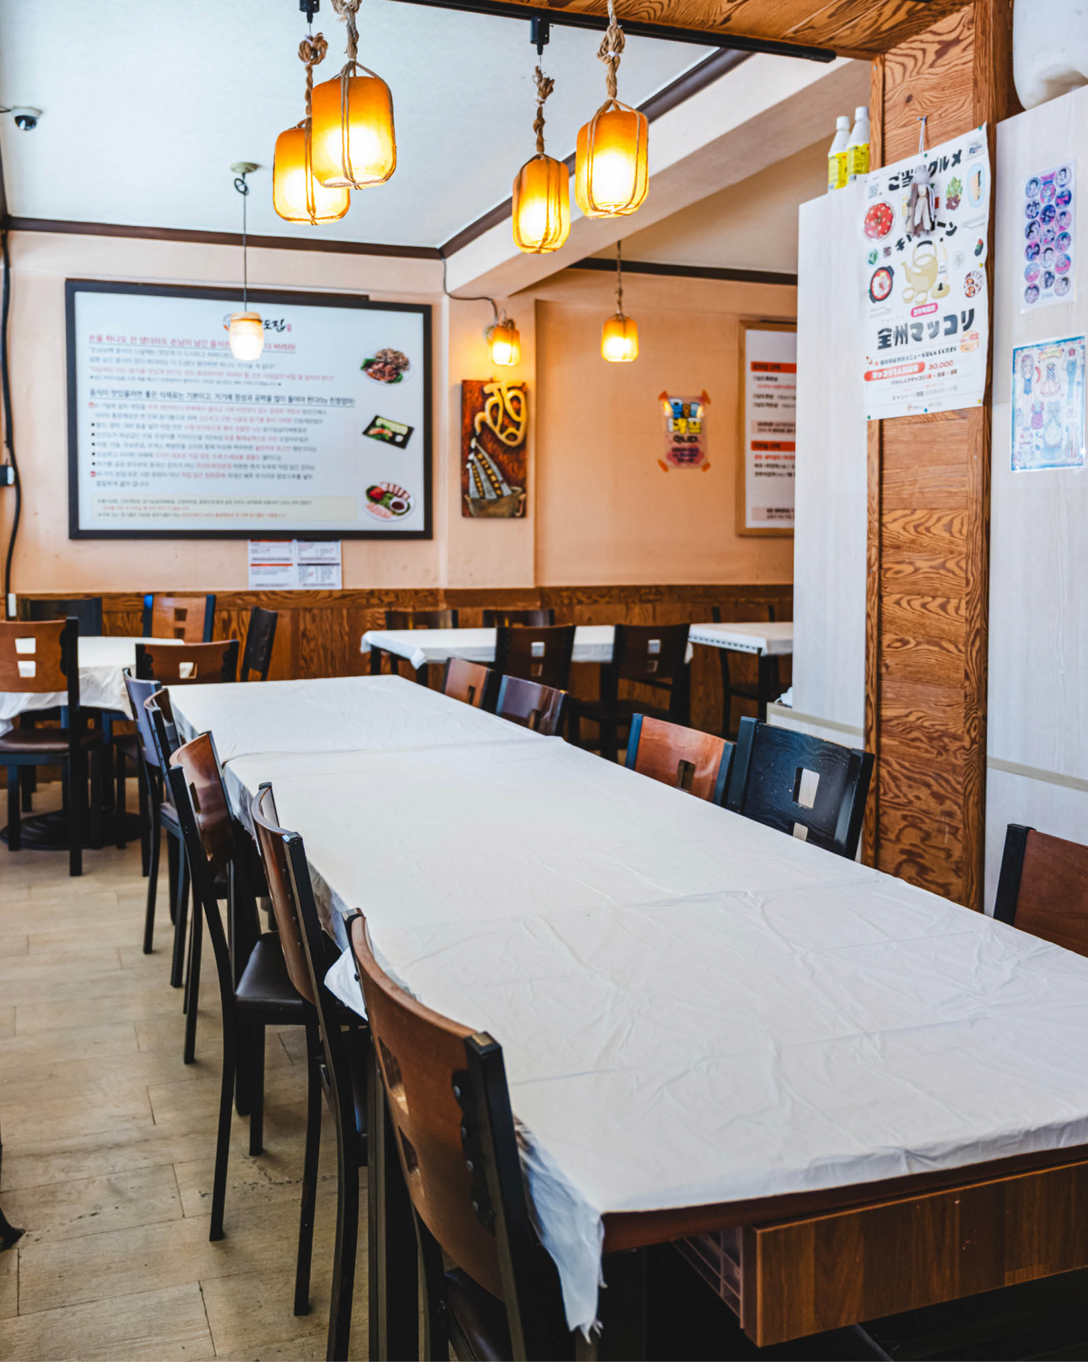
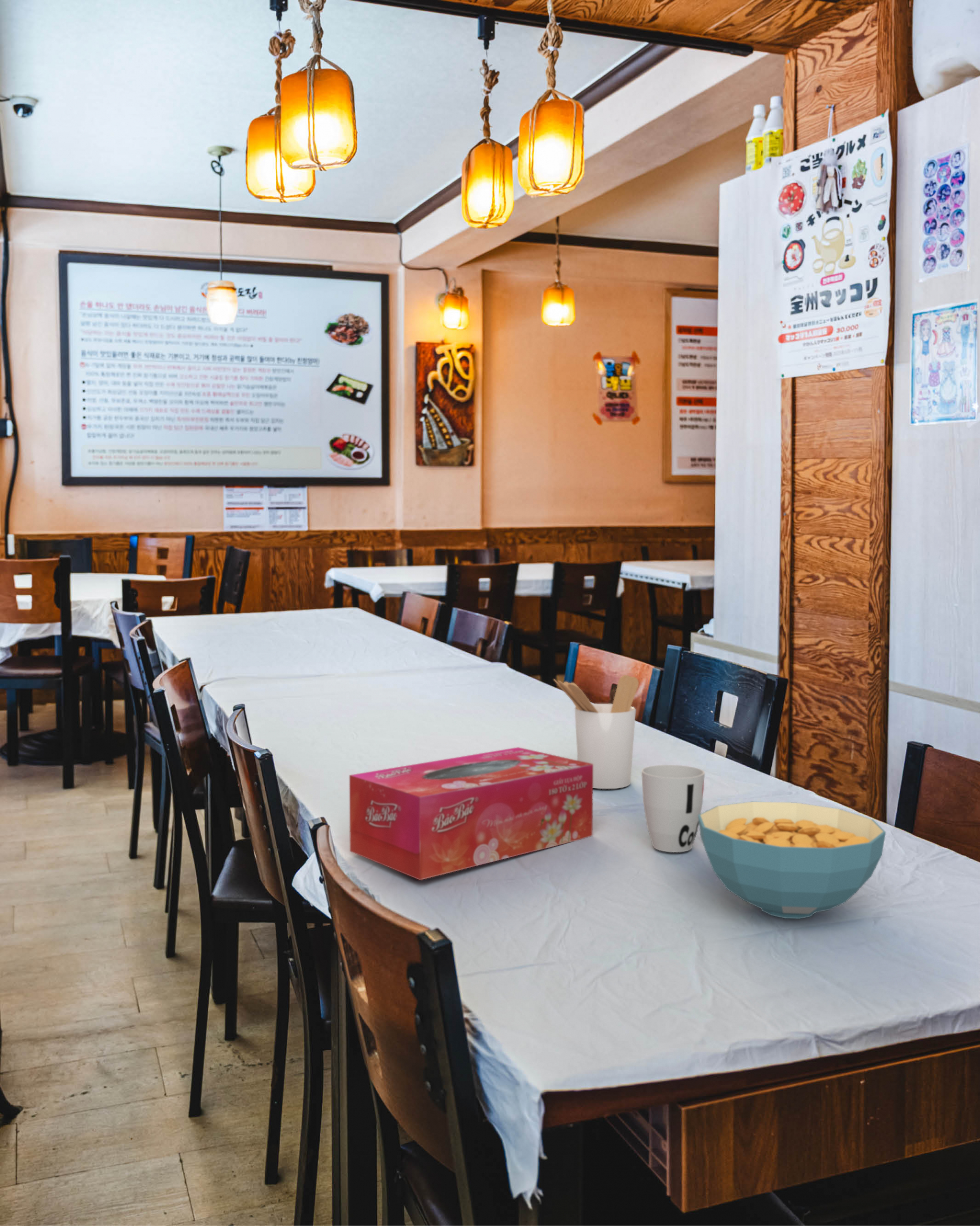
+ cereal bowl [698,801,886,919]
+ cup [641,764,705,853]
+ tissue box [349,747,593,881]
+ utensil holder [553,674,639,789]
